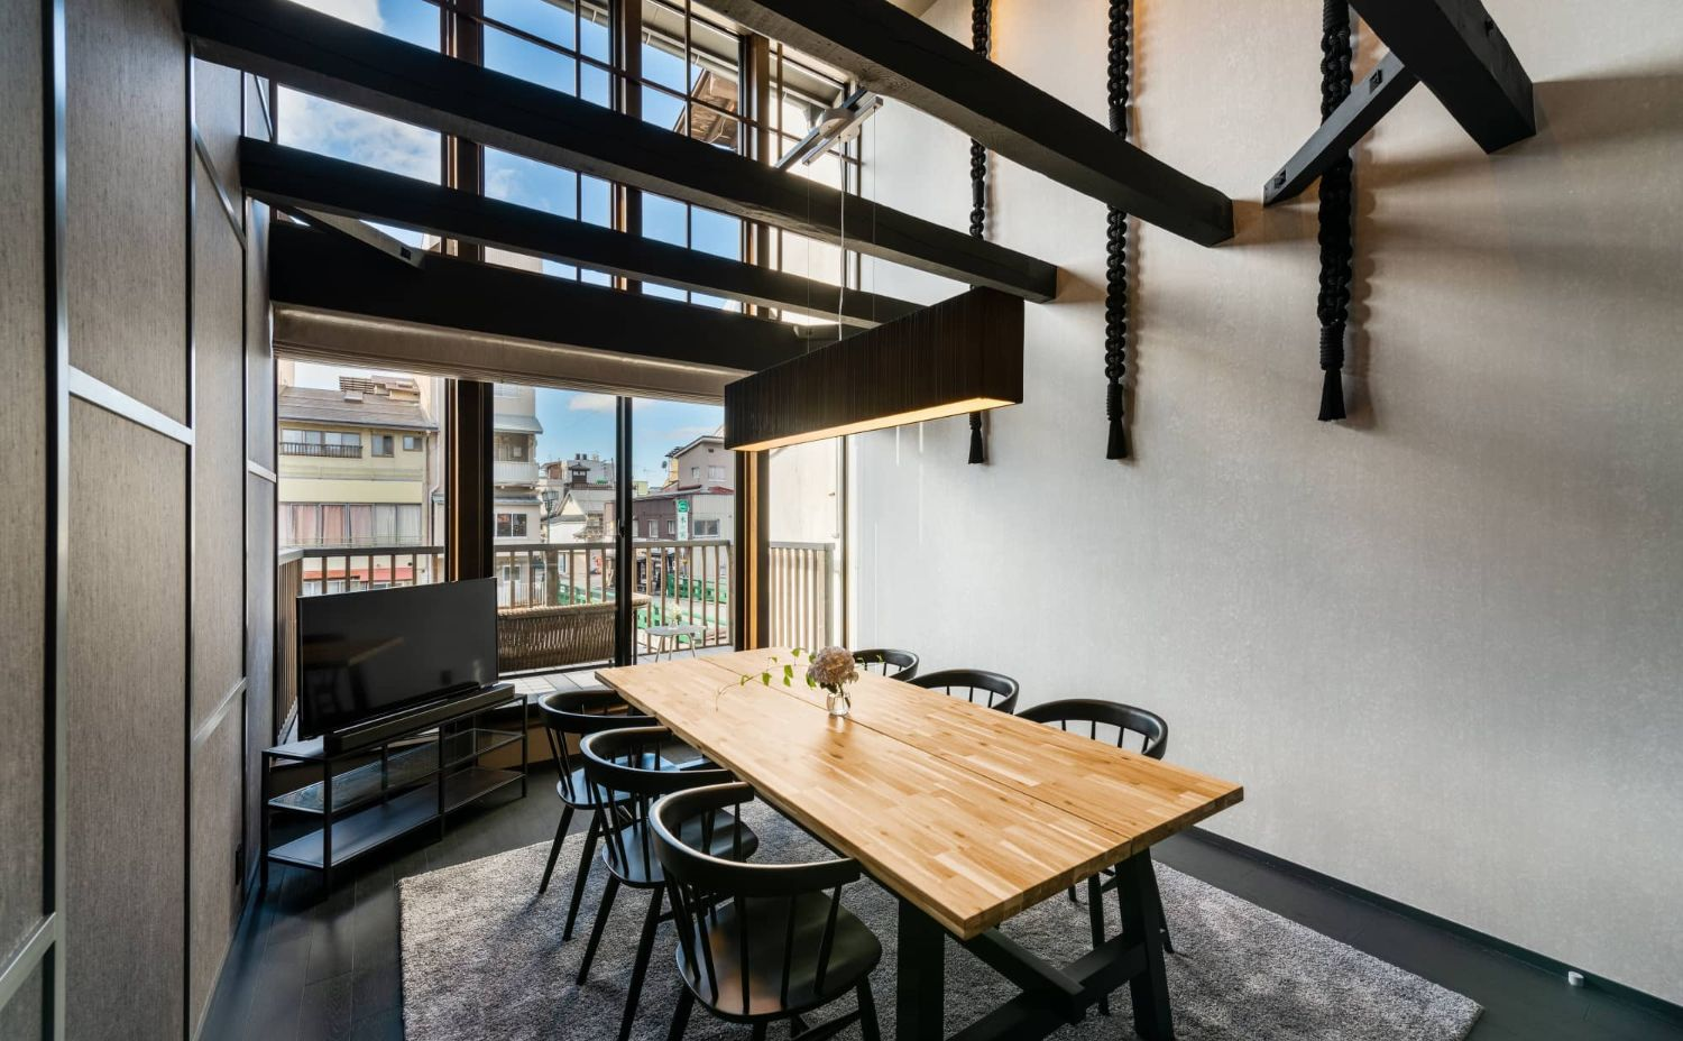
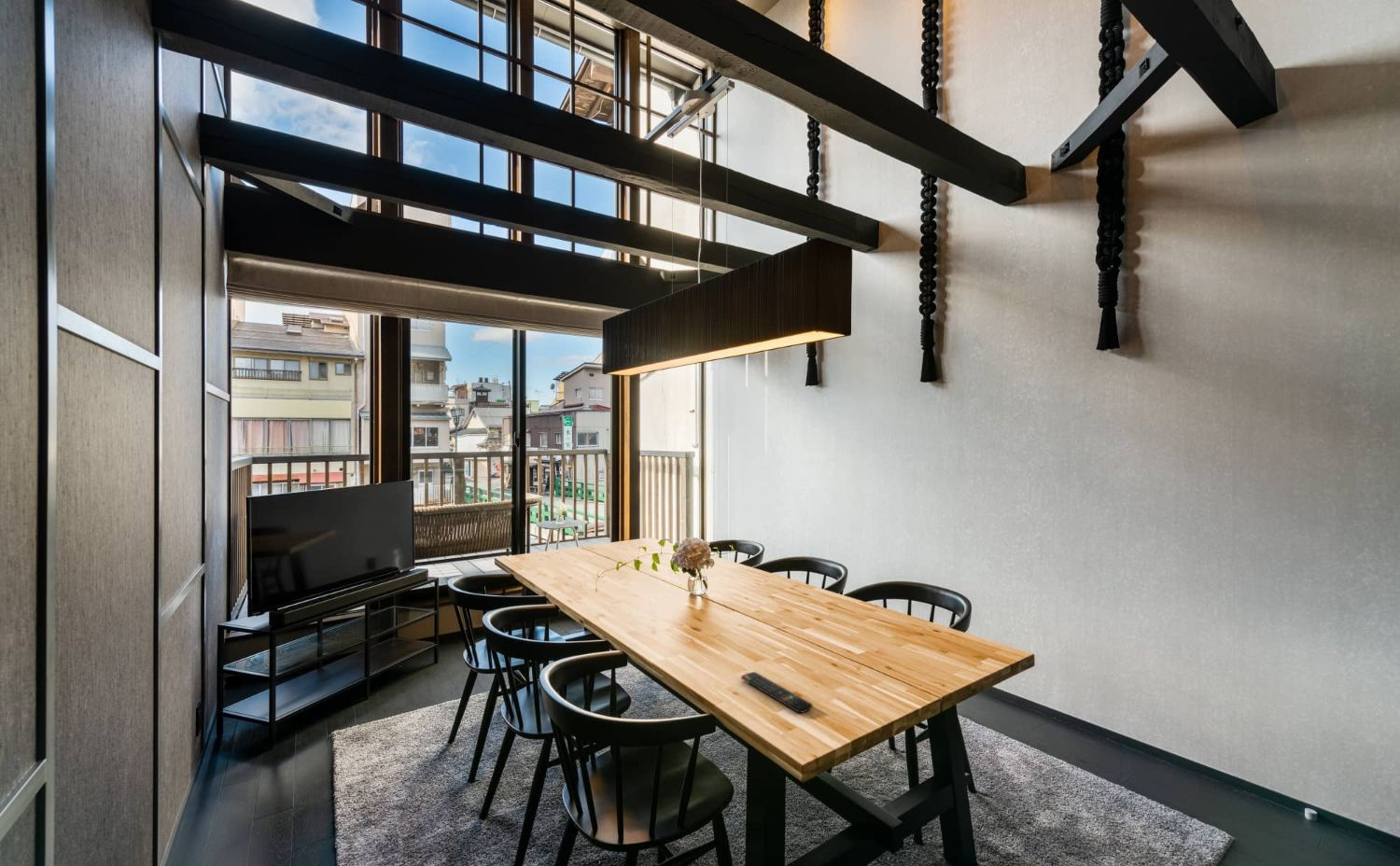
+ remote control [740,671,814,714]
